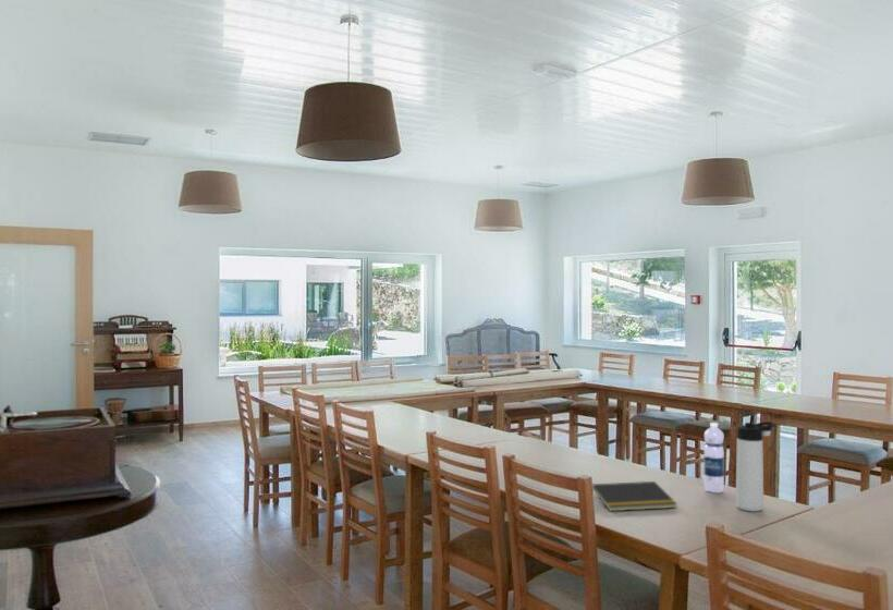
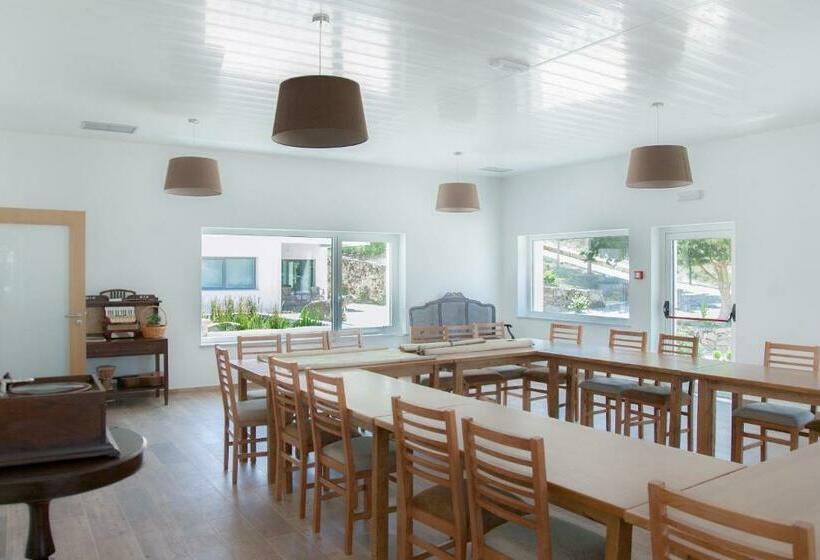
- water bottle [702,422,725,493]
- notepad [591,480,678,512]
- thermos bottle [735,420,775,512]
